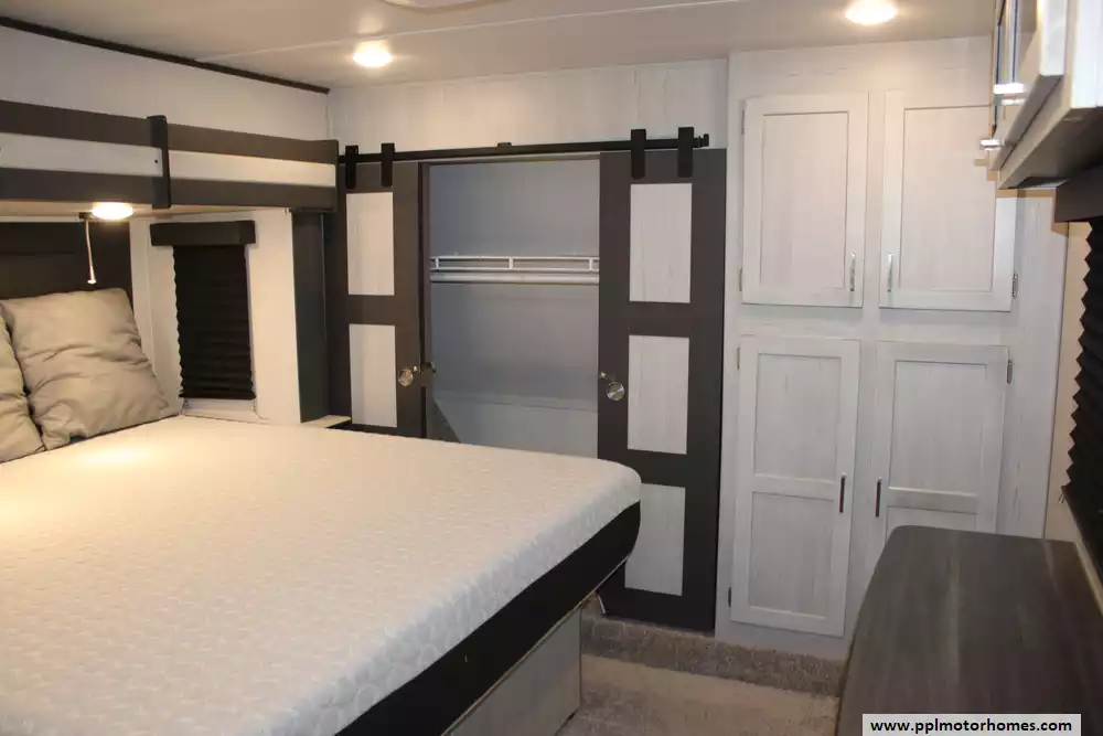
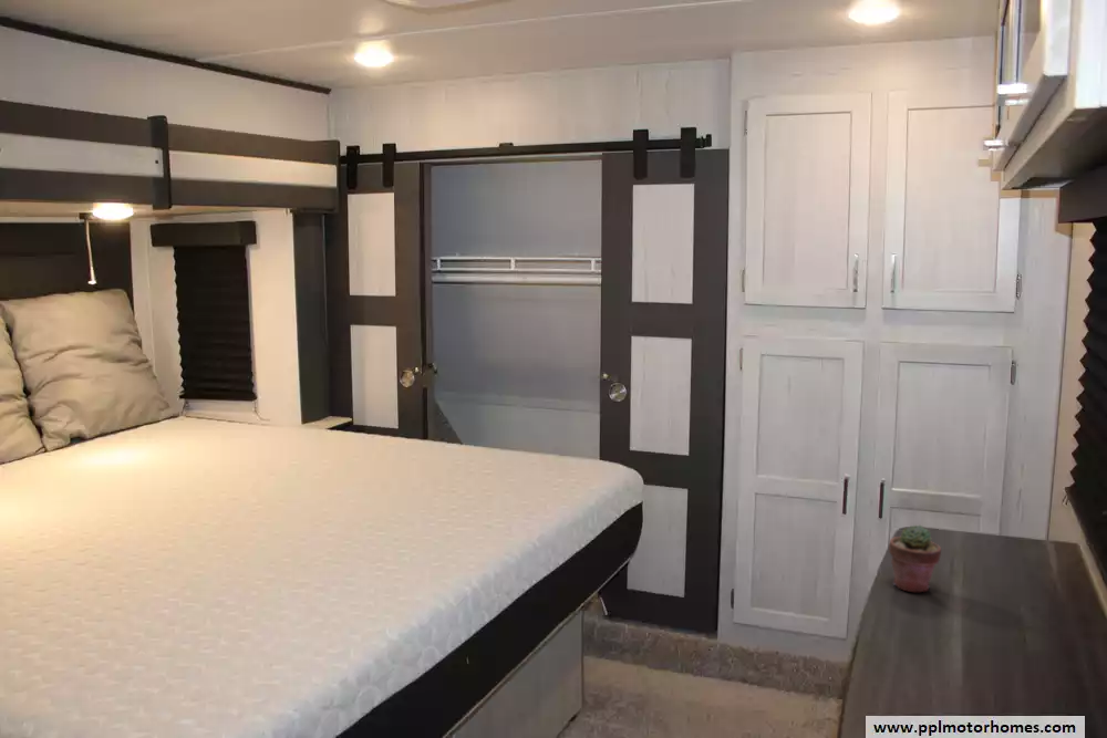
+ potted succulent [888,524,942,593]
